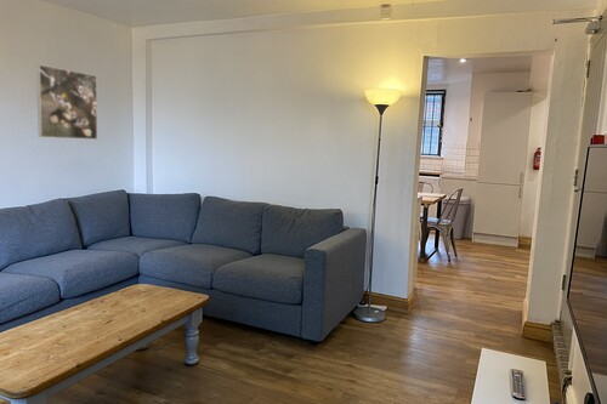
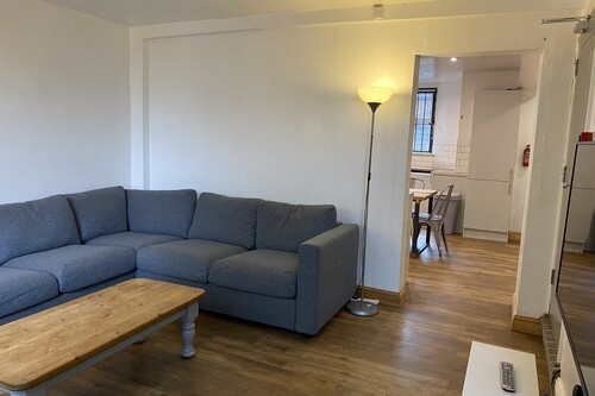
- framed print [35,63,98,141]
